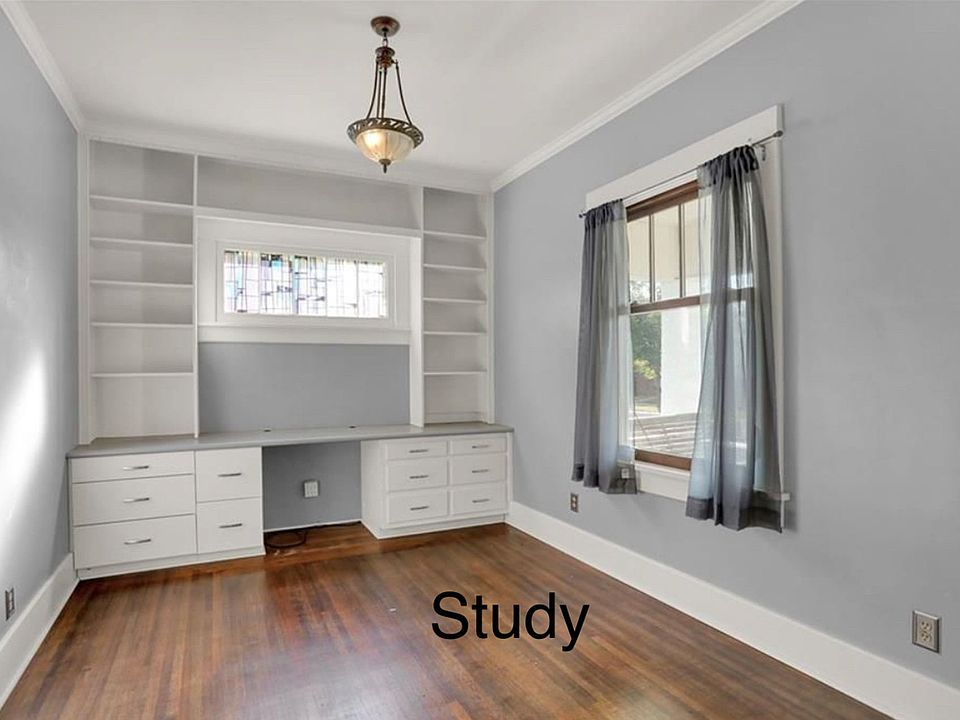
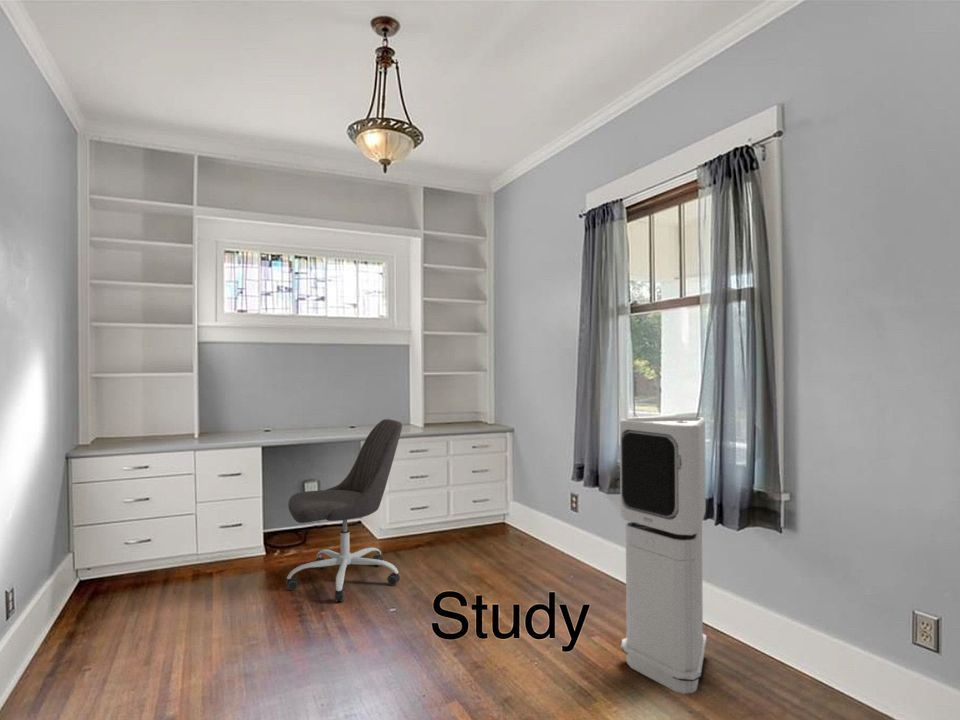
+ air purifier [619,416,708,695]
+ office chair [285,418,403,603]
